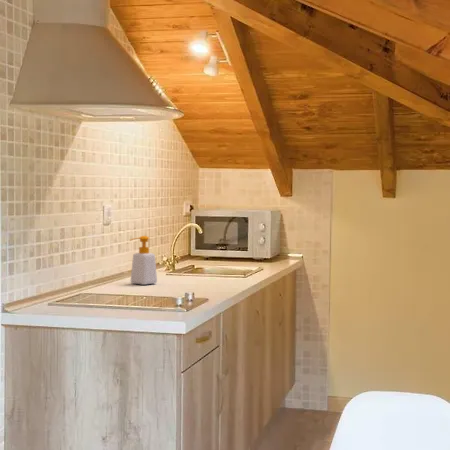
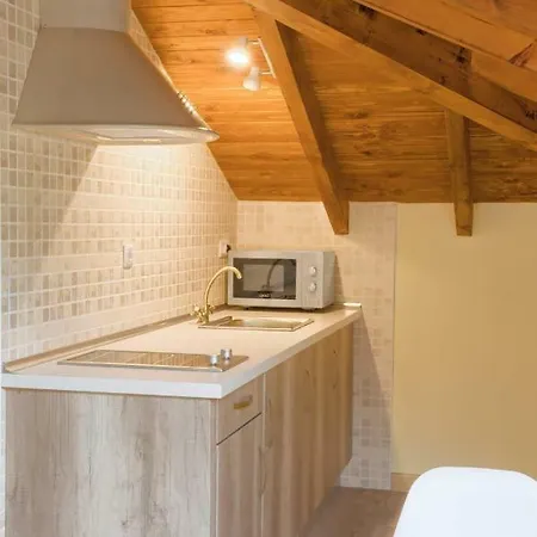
- soap bottle [129,235,158,286]
